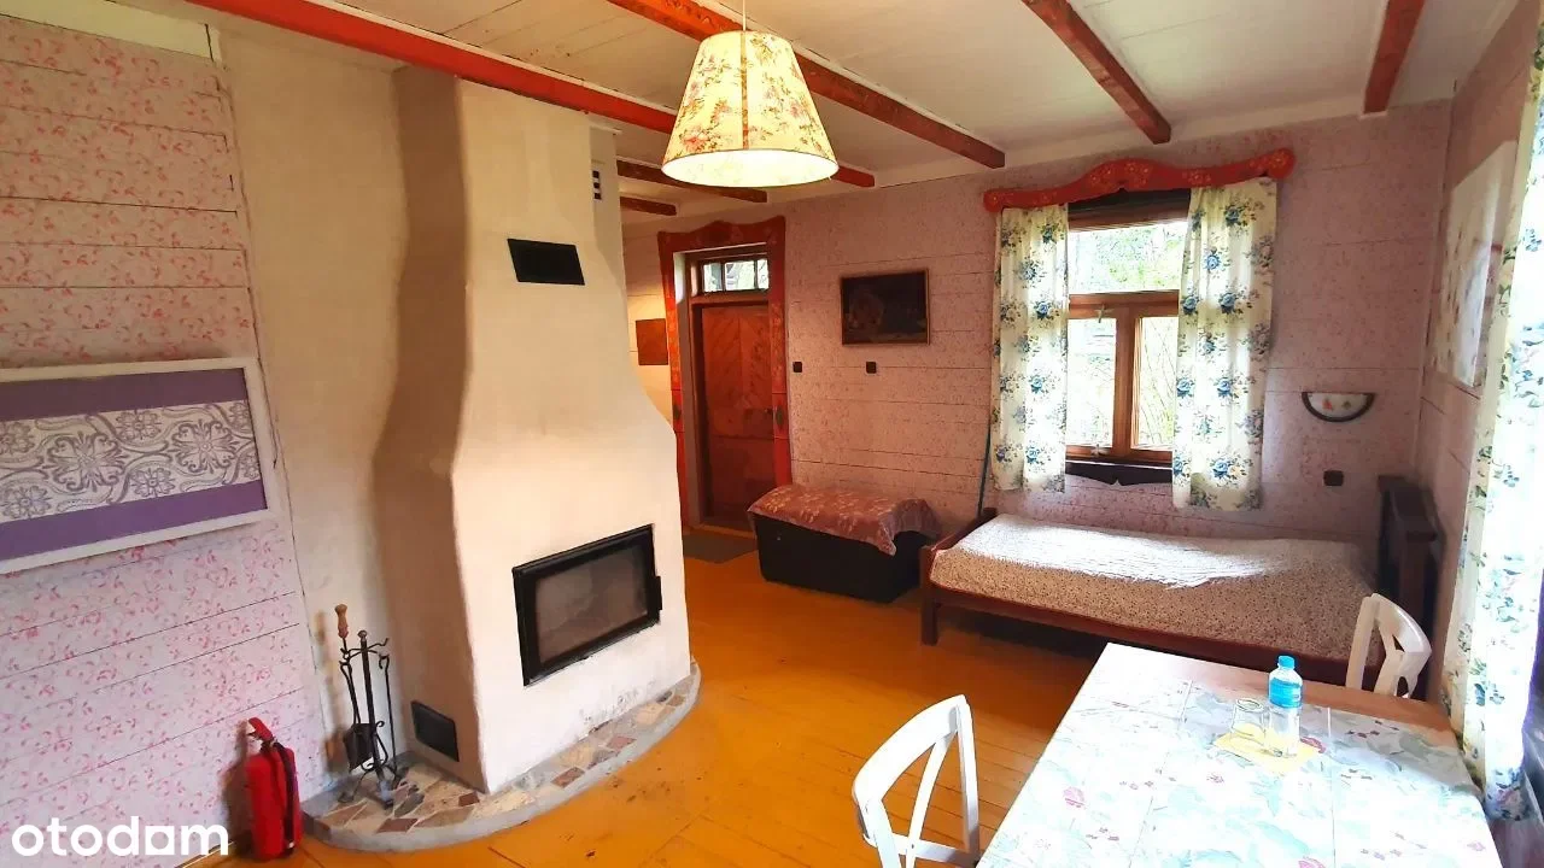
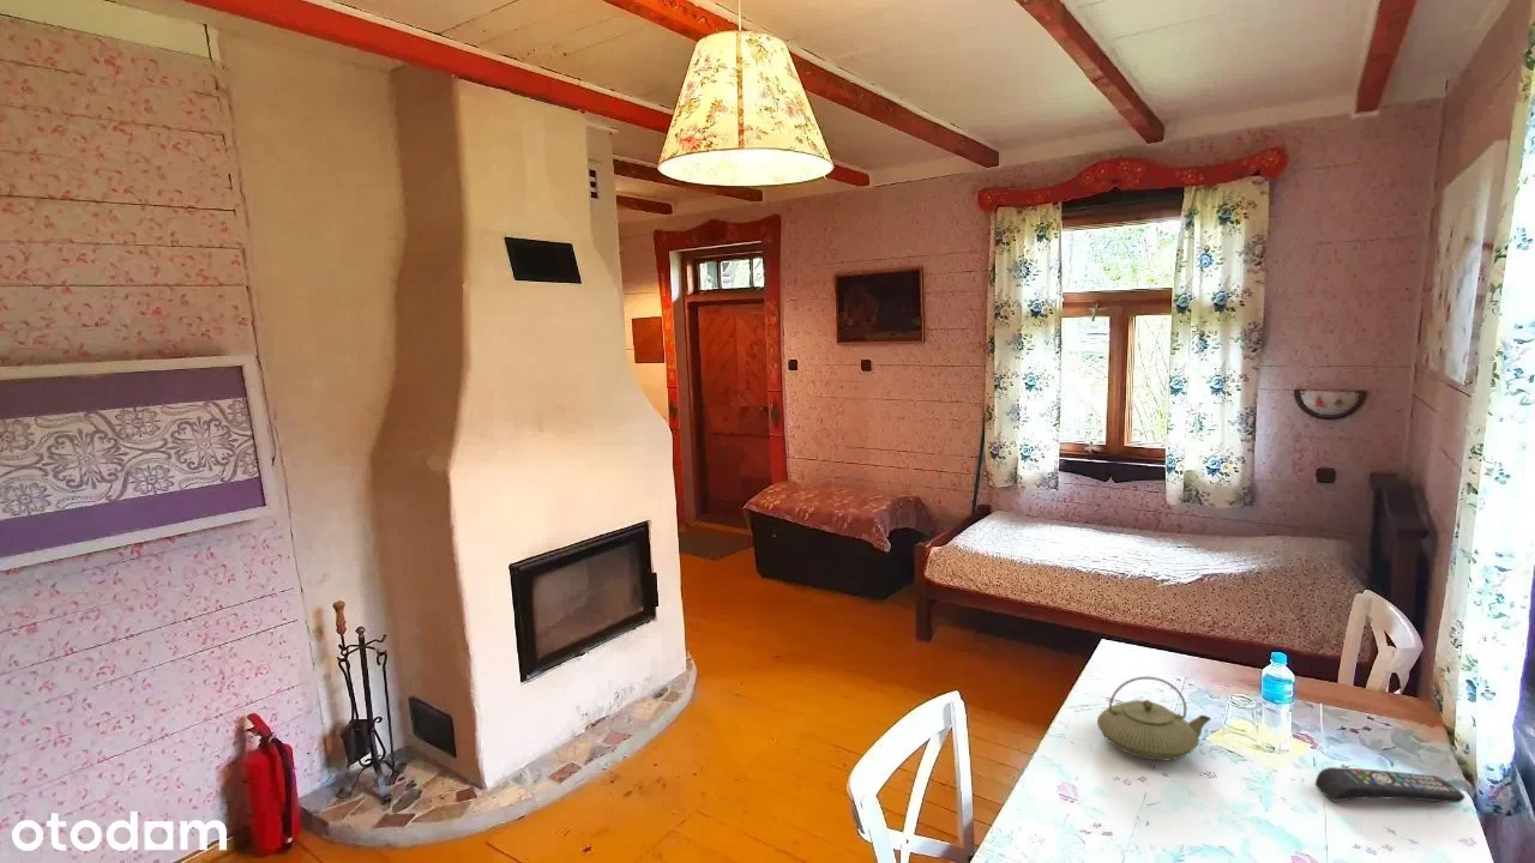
+ remote control [1314,766,1467,804]
+ teapot [1096,676,1212,762]
